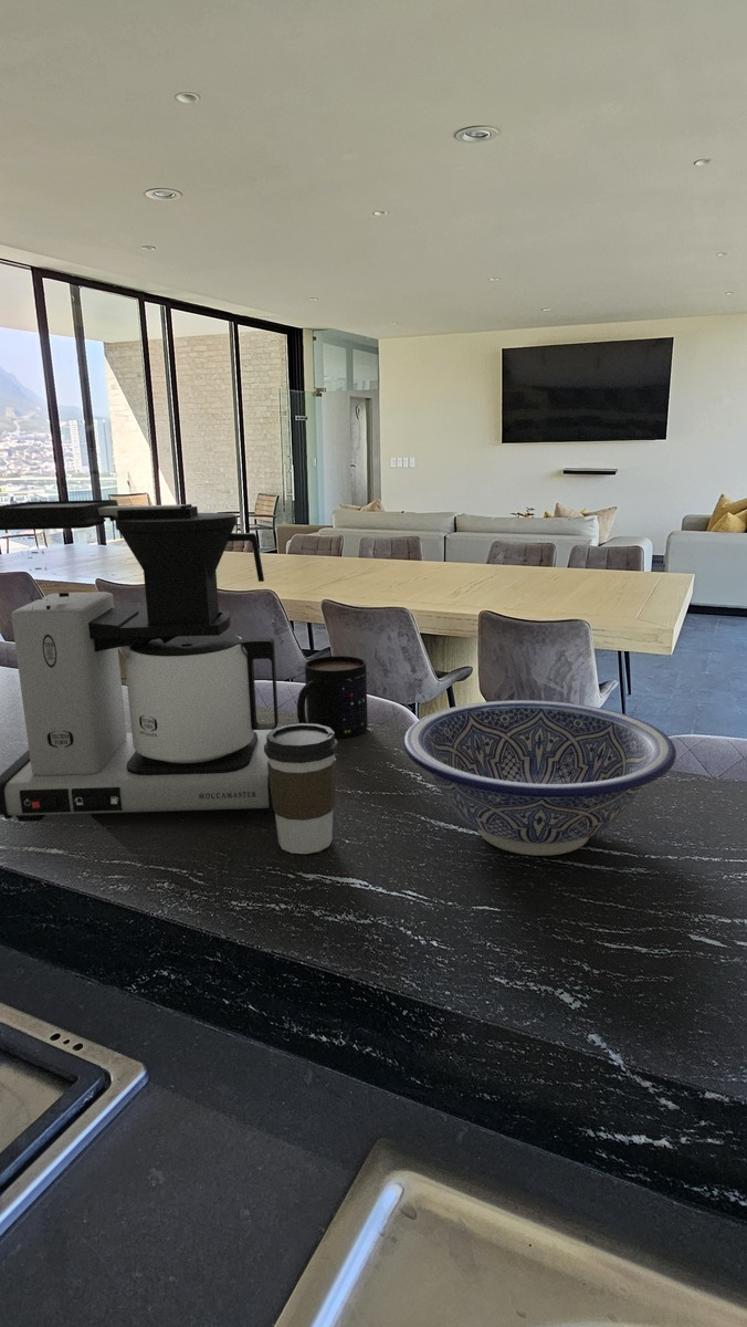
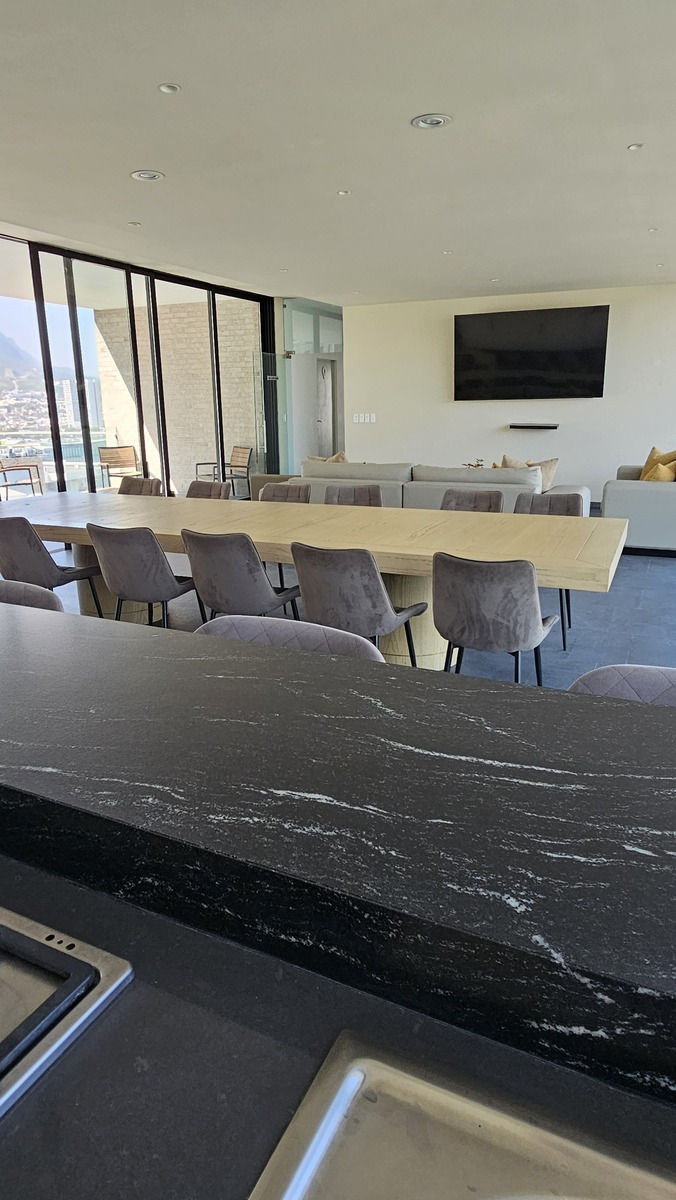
- coffee maker [0,499,280,823]
- mug [296,655,369,739]
- decorative bowl [402,699,677,857]
- coffee cup [264,723,339,855]
